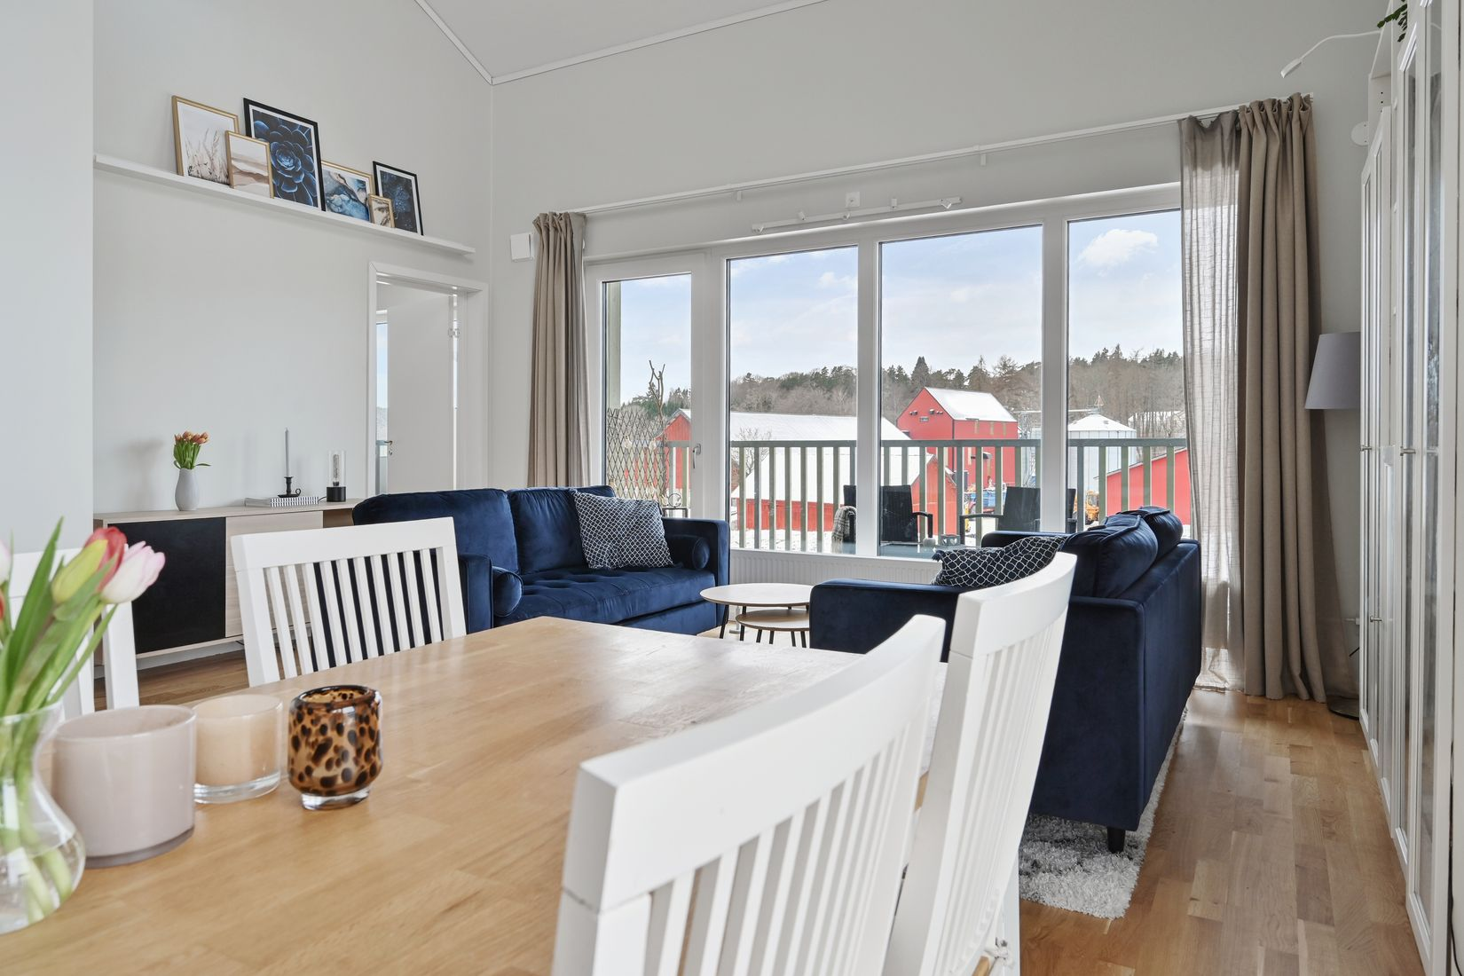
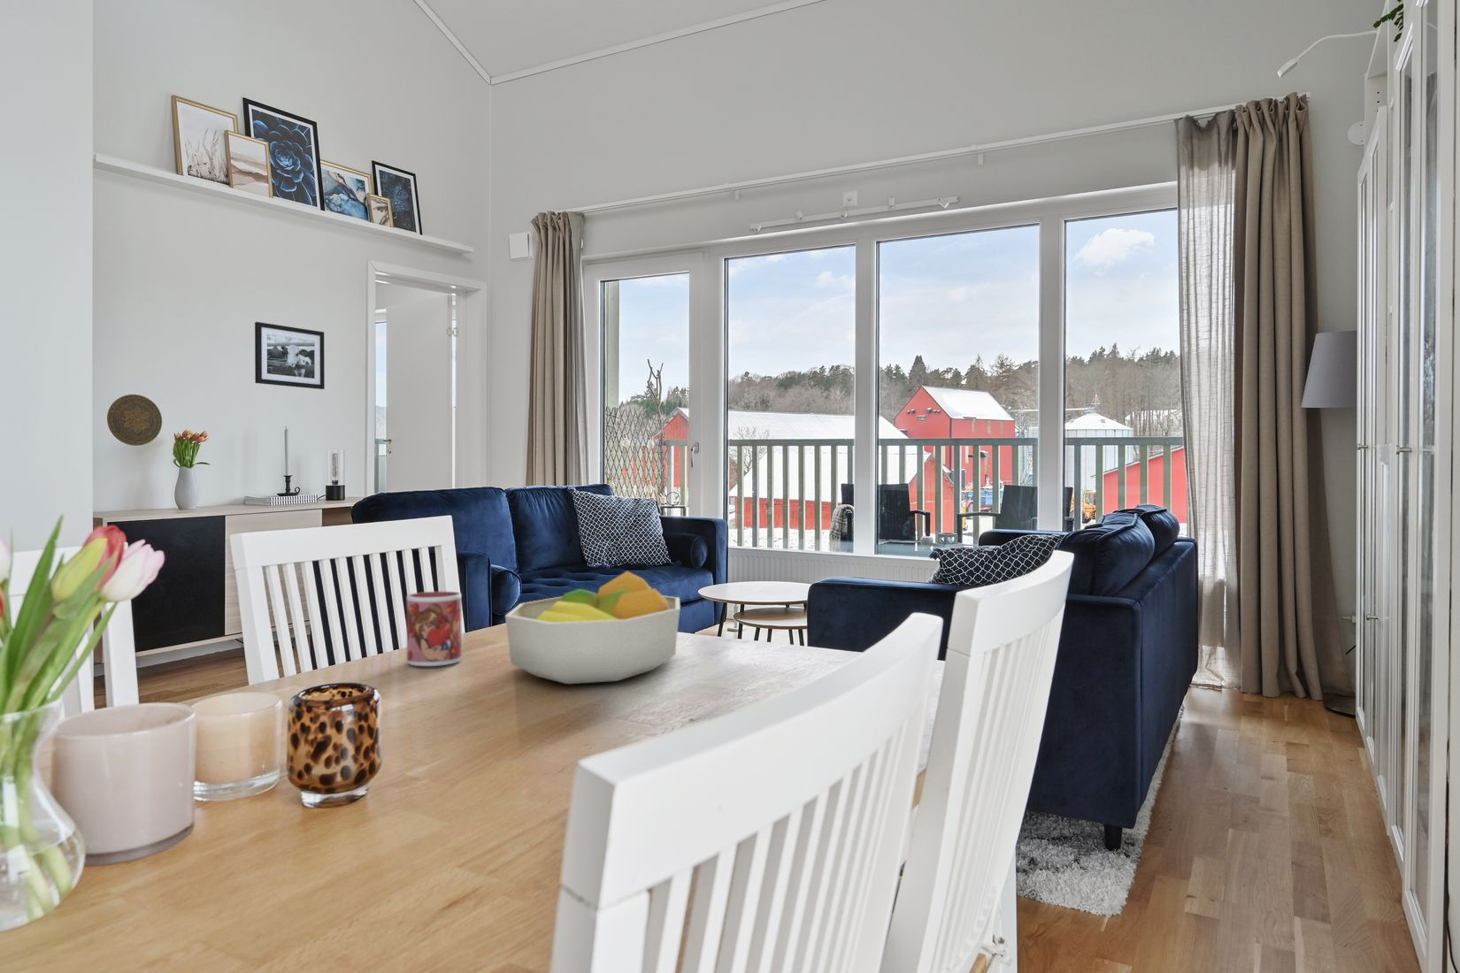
+ mug [406,591,463,667]
+ decorative plate [106,393,163,446]
+ picture frame [254,321,326,390]
+ fruit bowl [504,570,681,684]
